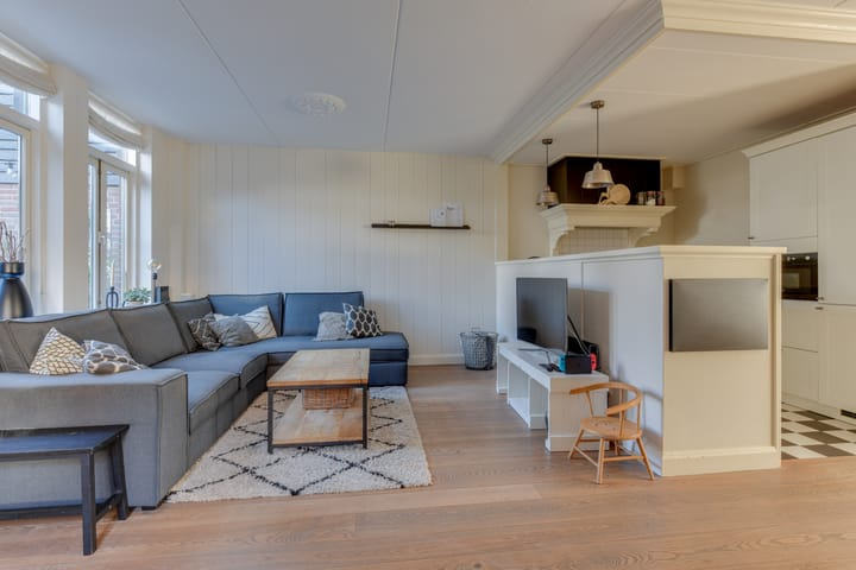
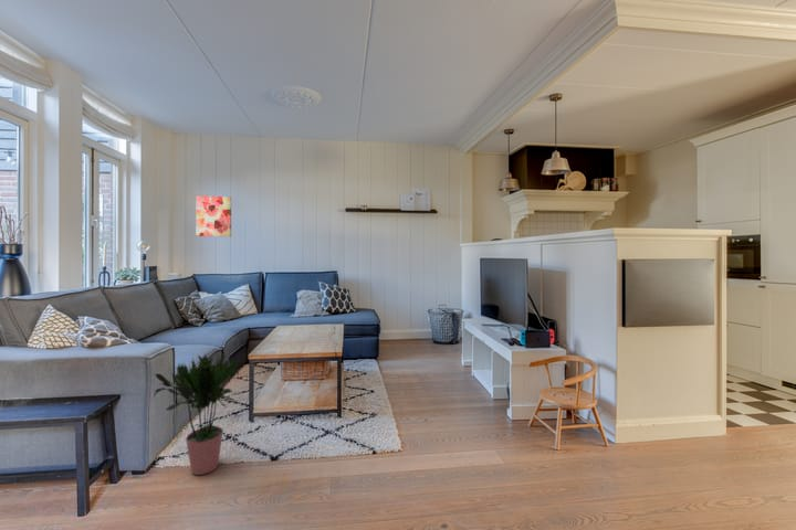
+ wall art [196,194,232,237]
+ potted plant [151,351,240,476]
